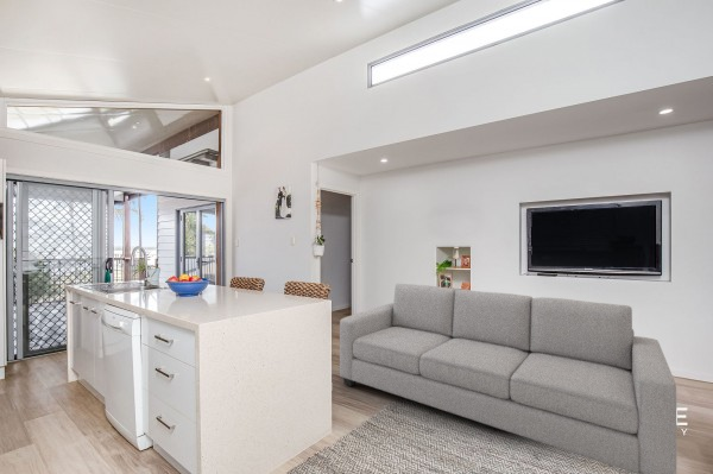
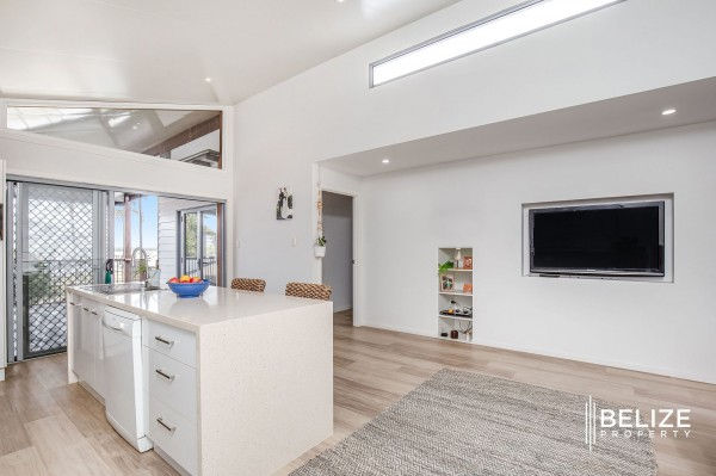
- sofa [339,283,677,474]
